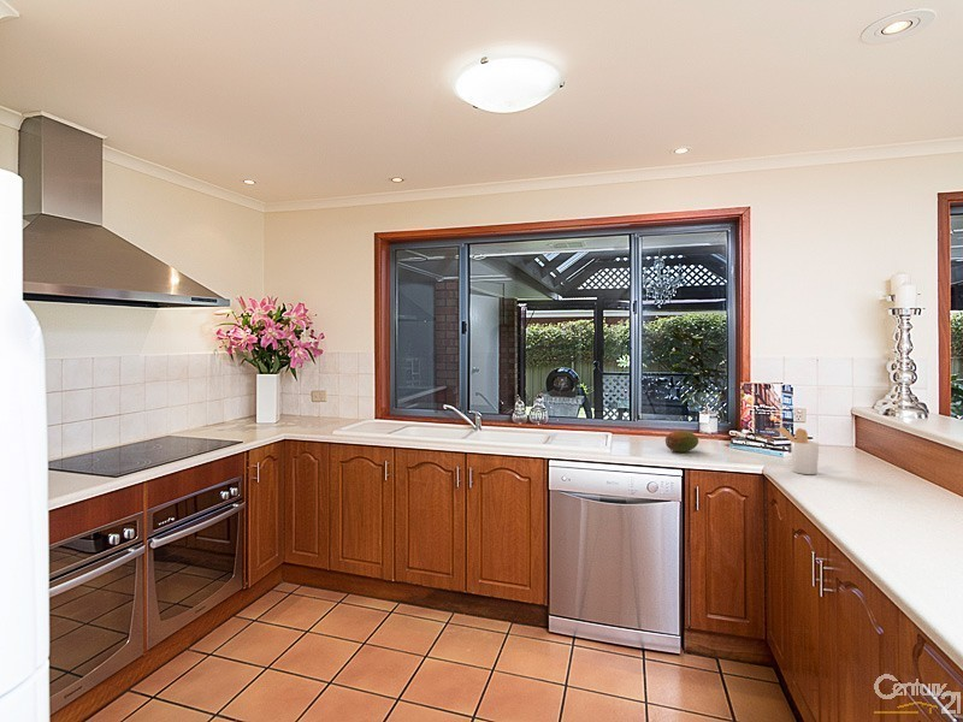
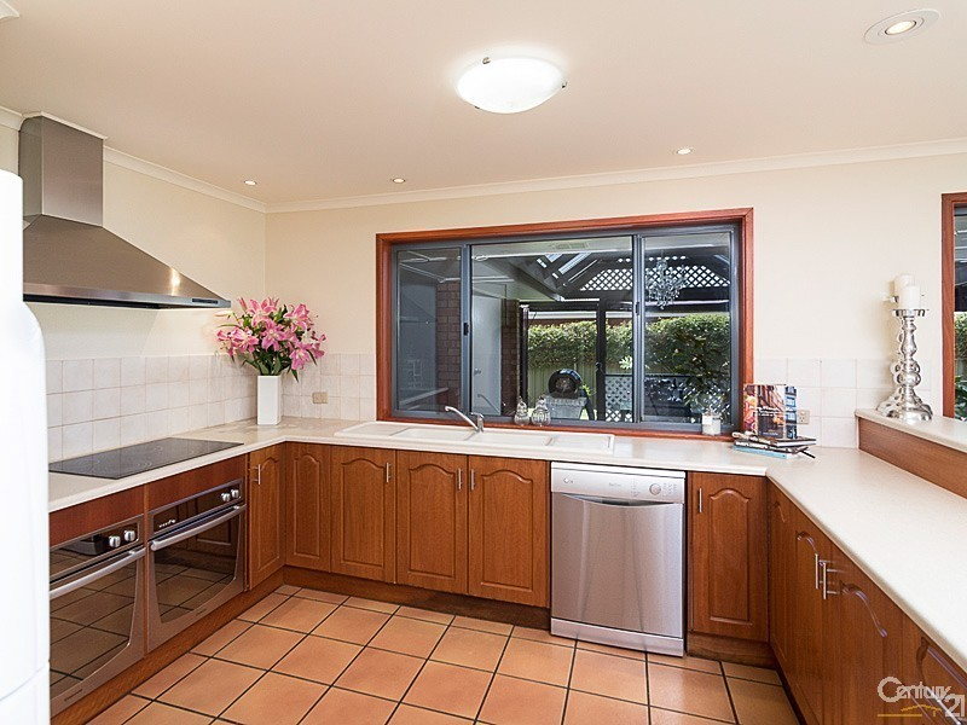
- fruit [664,430,699,454]
- utensil holder [775,426,820,475]
